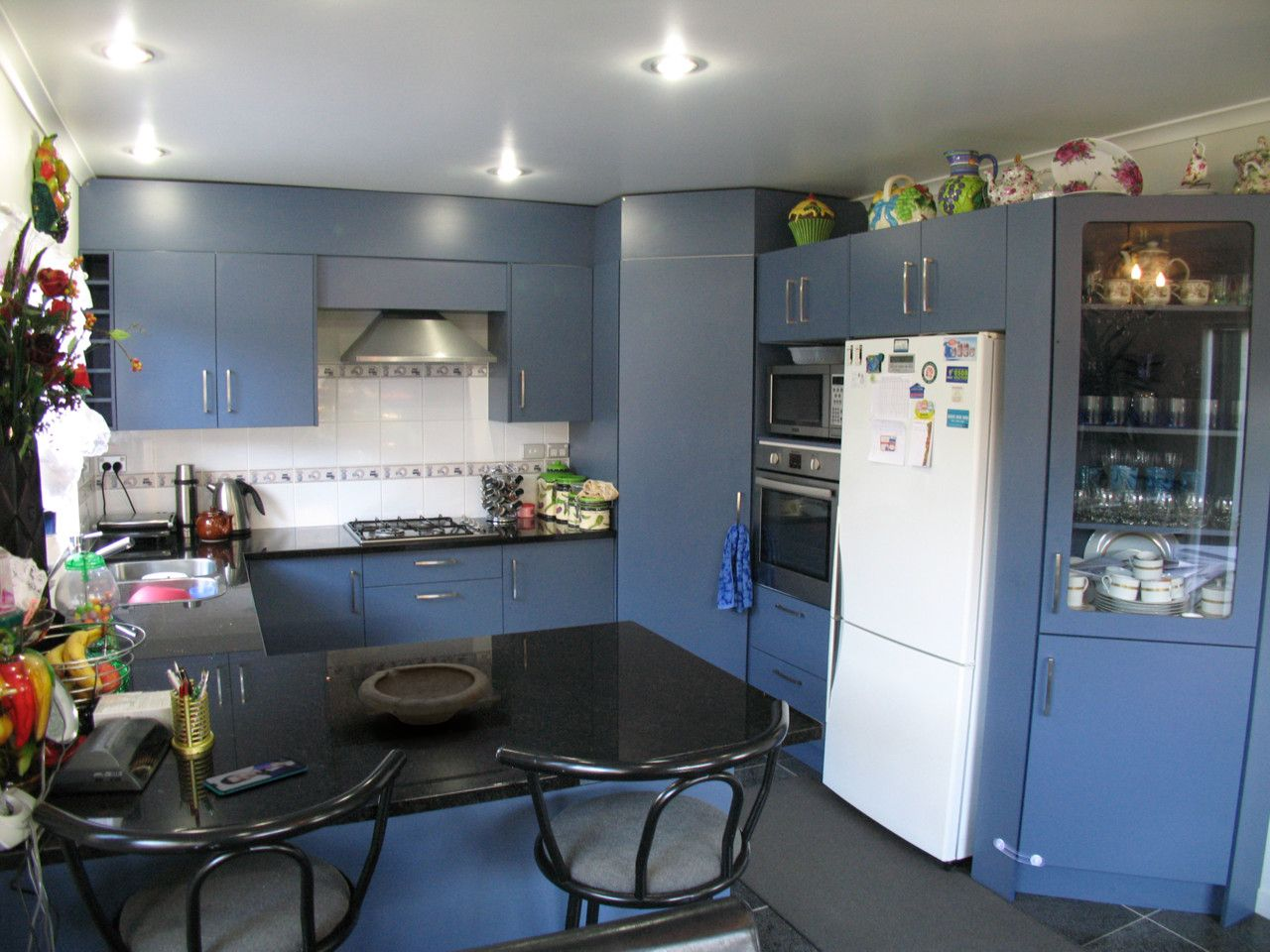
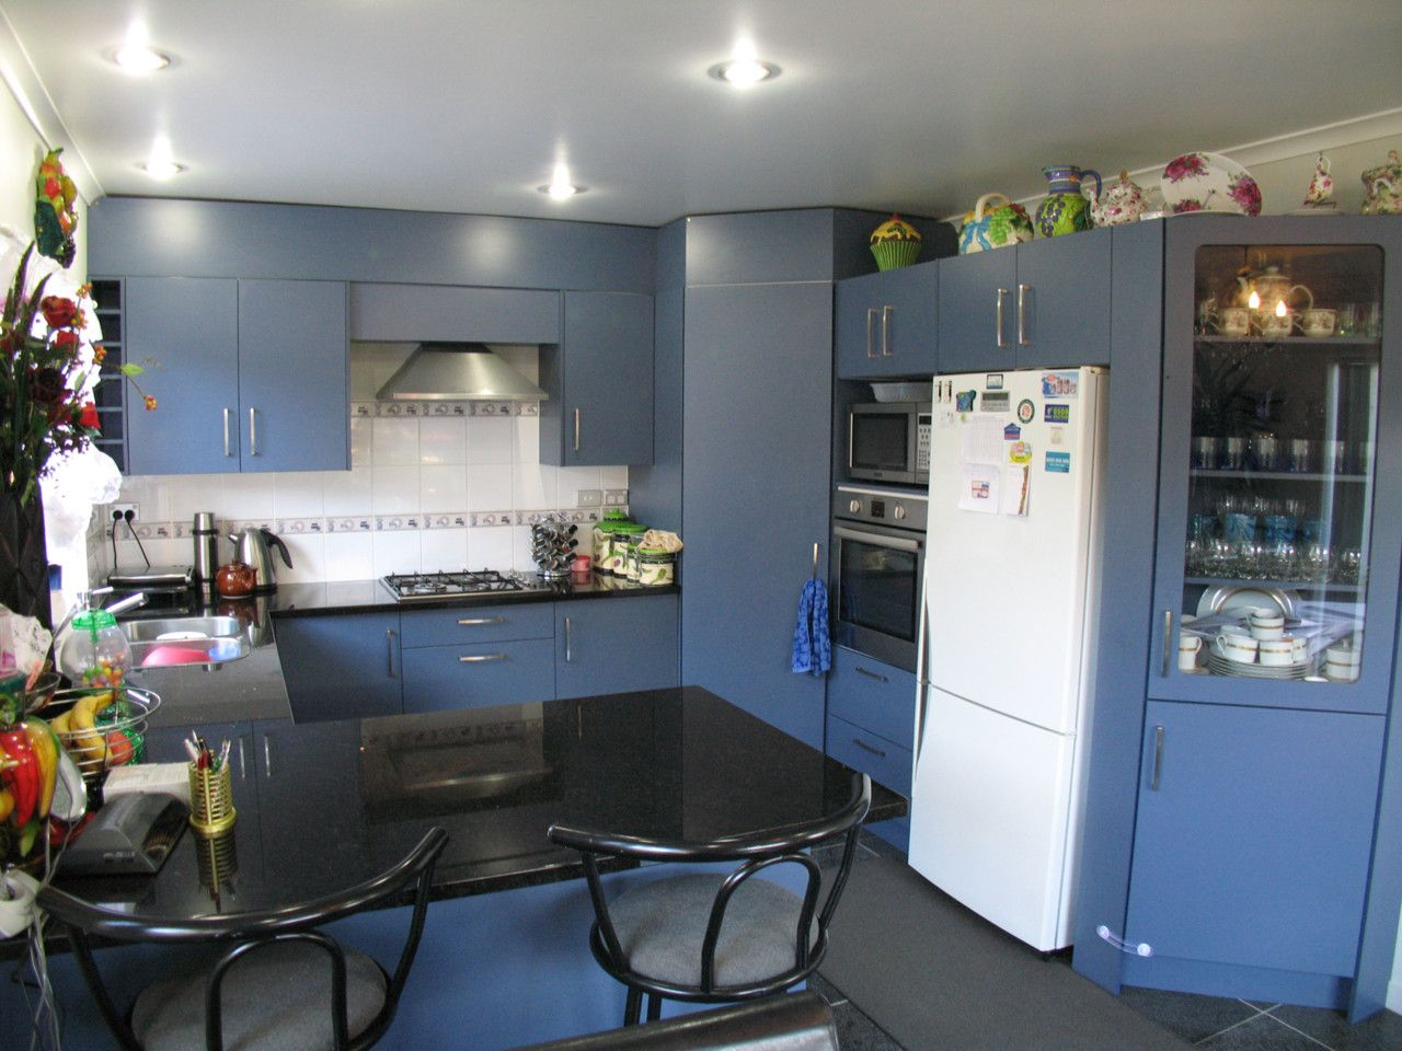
- bowl [357,662,491,726]
- smartphone [202,756,309,796]
